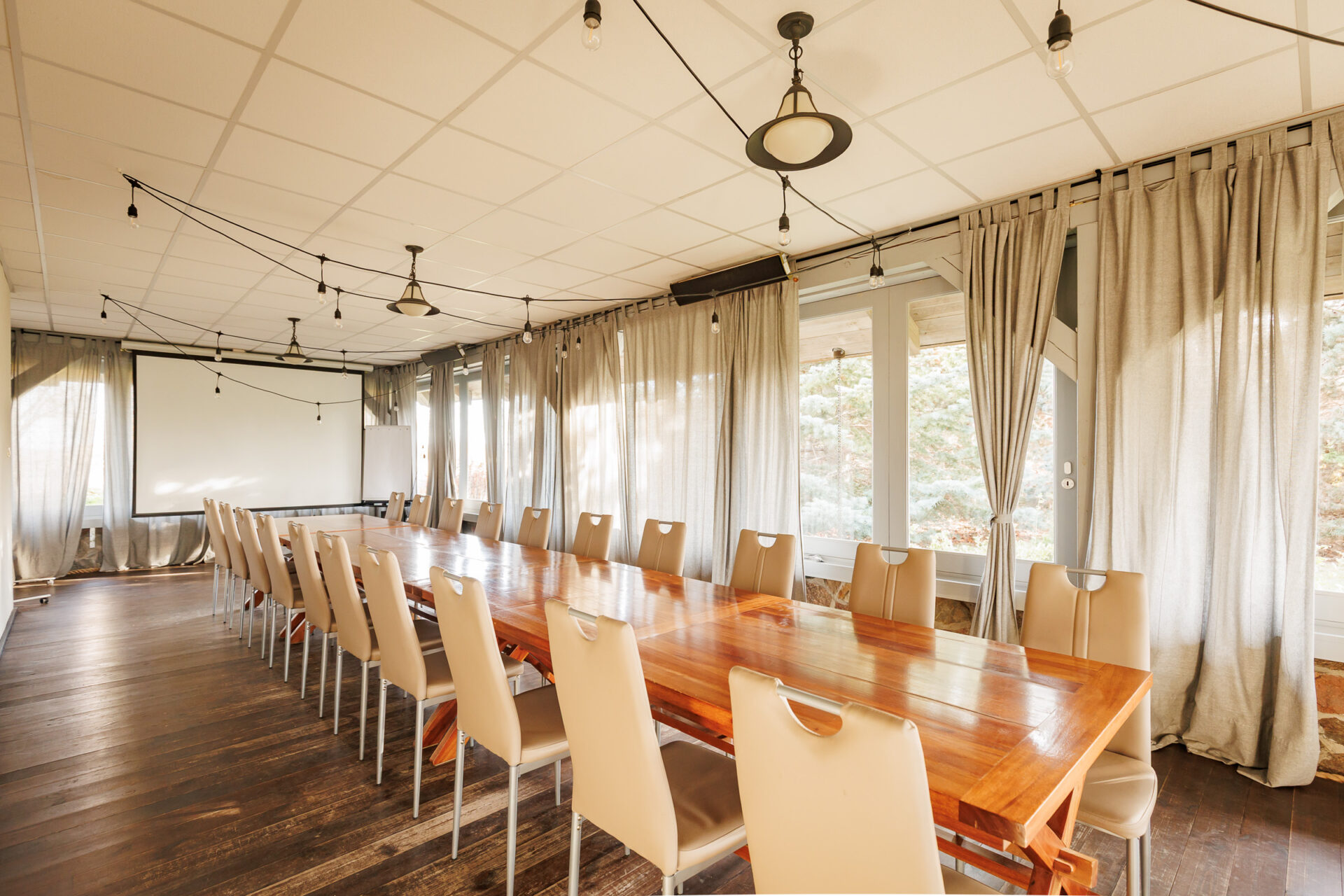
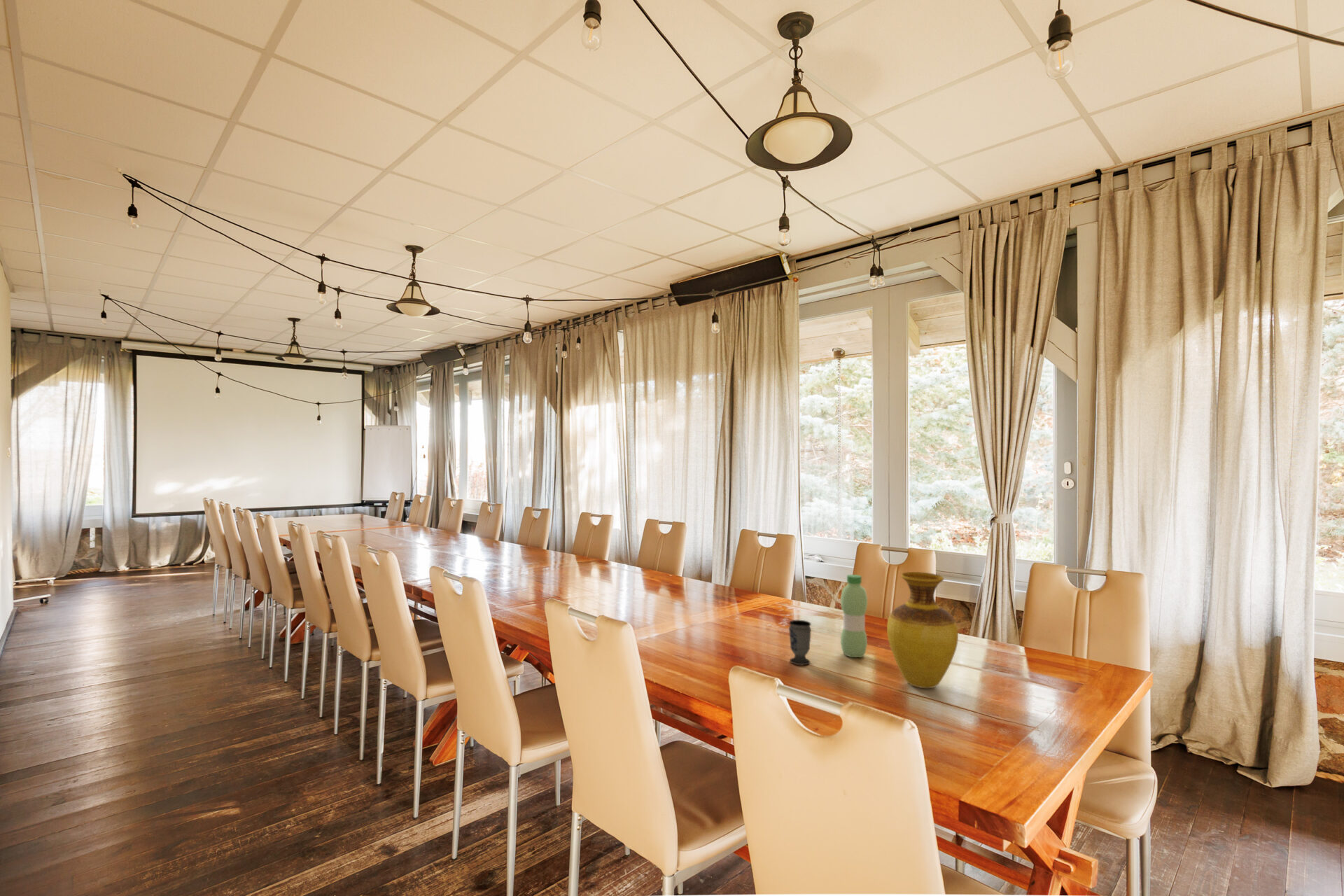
+ water bottle [840,574,868,658]
+ vase [886,571,959,689]
+ cup [788,619,812,666]
